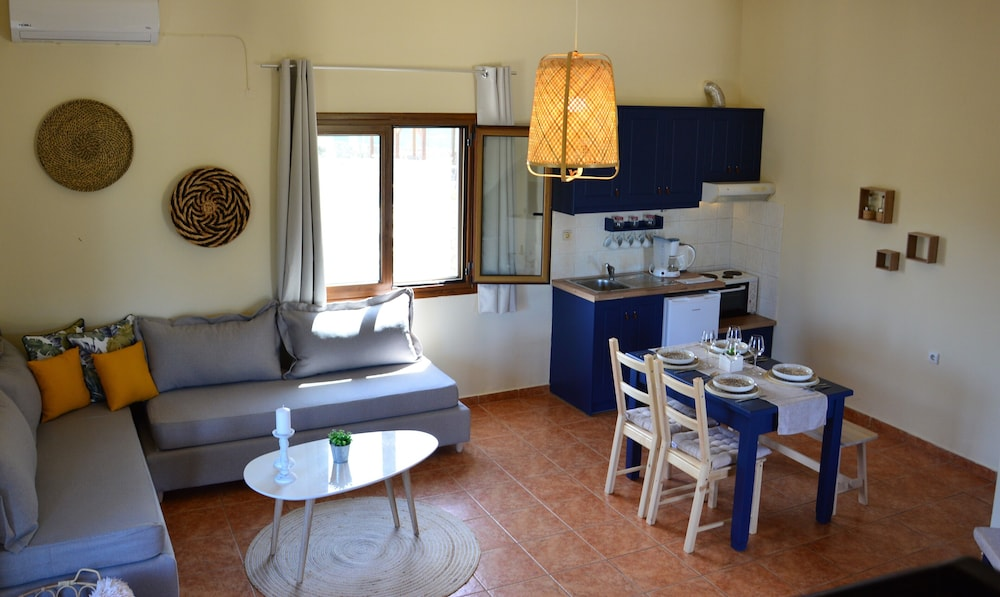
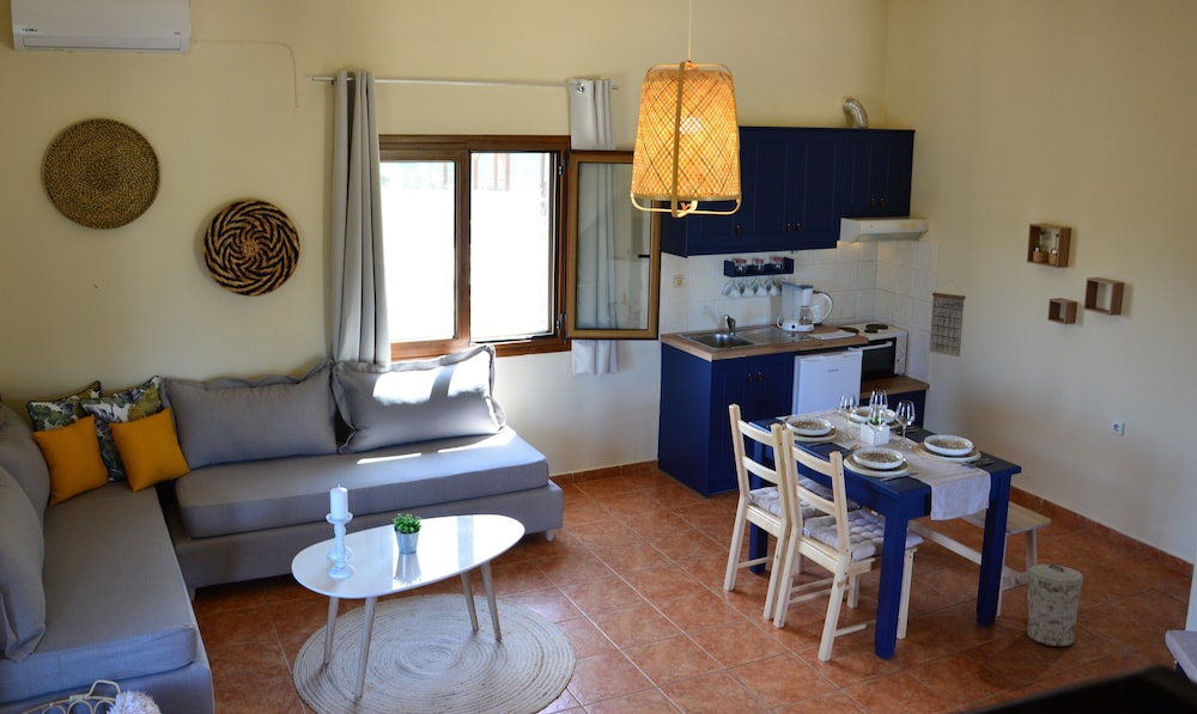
+ calendar [928,280,967,358]
+ trash can [1026,563,1084,647]
